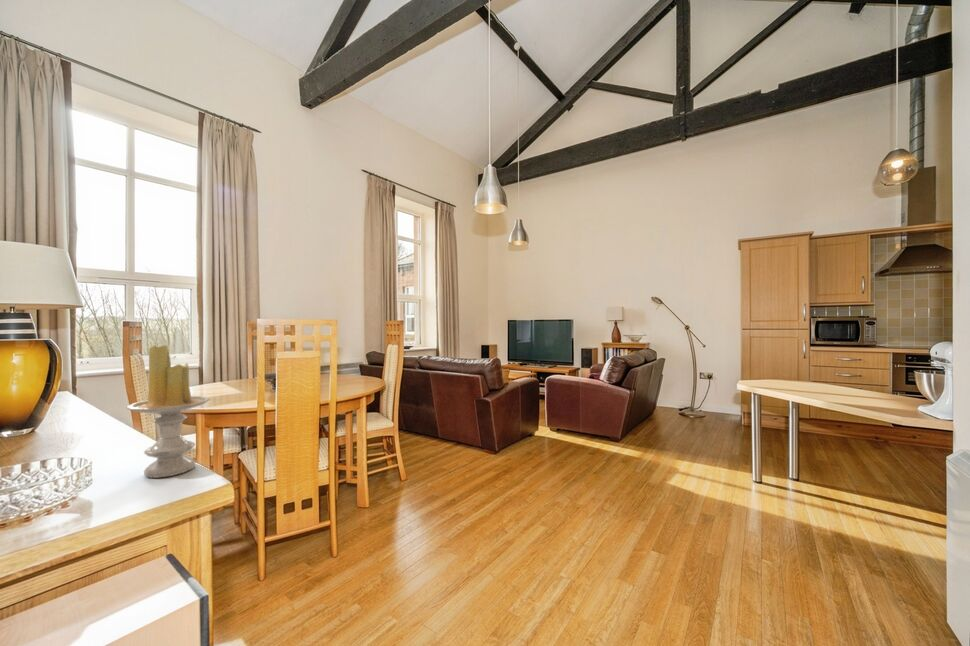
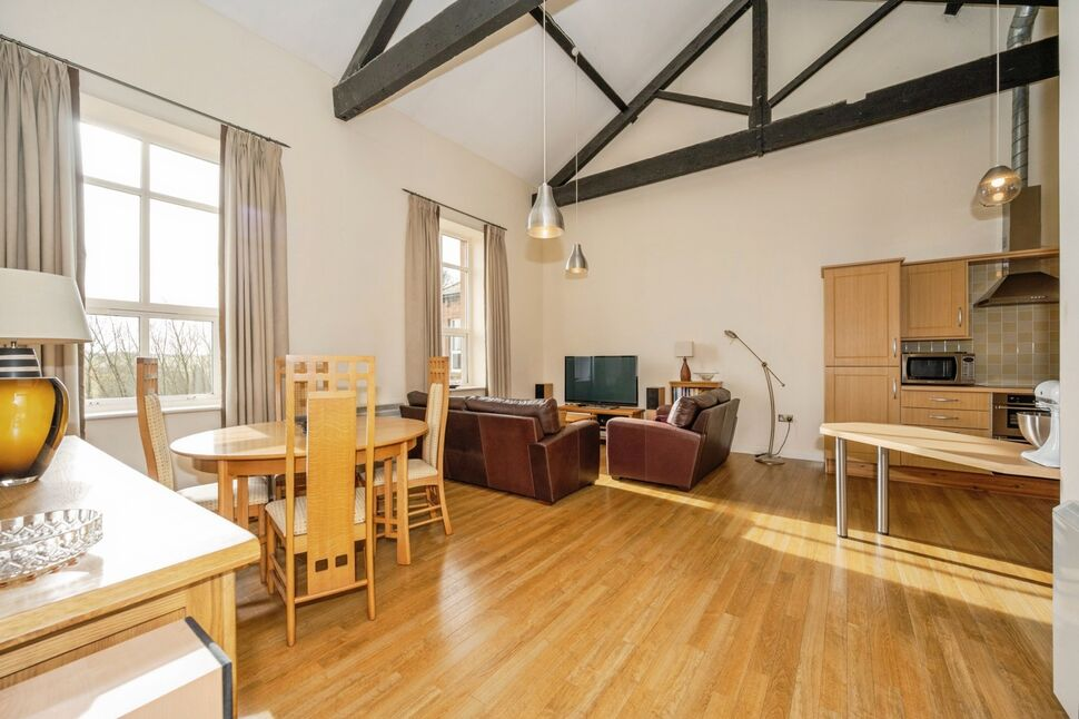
- candle [126,343,211,479]
